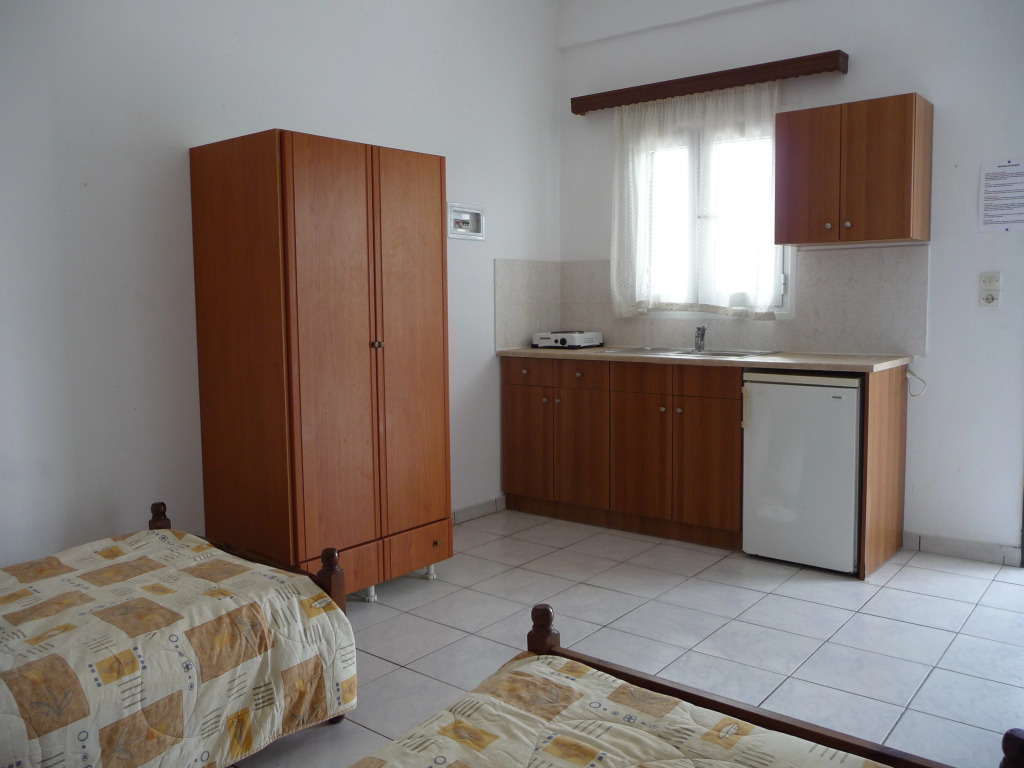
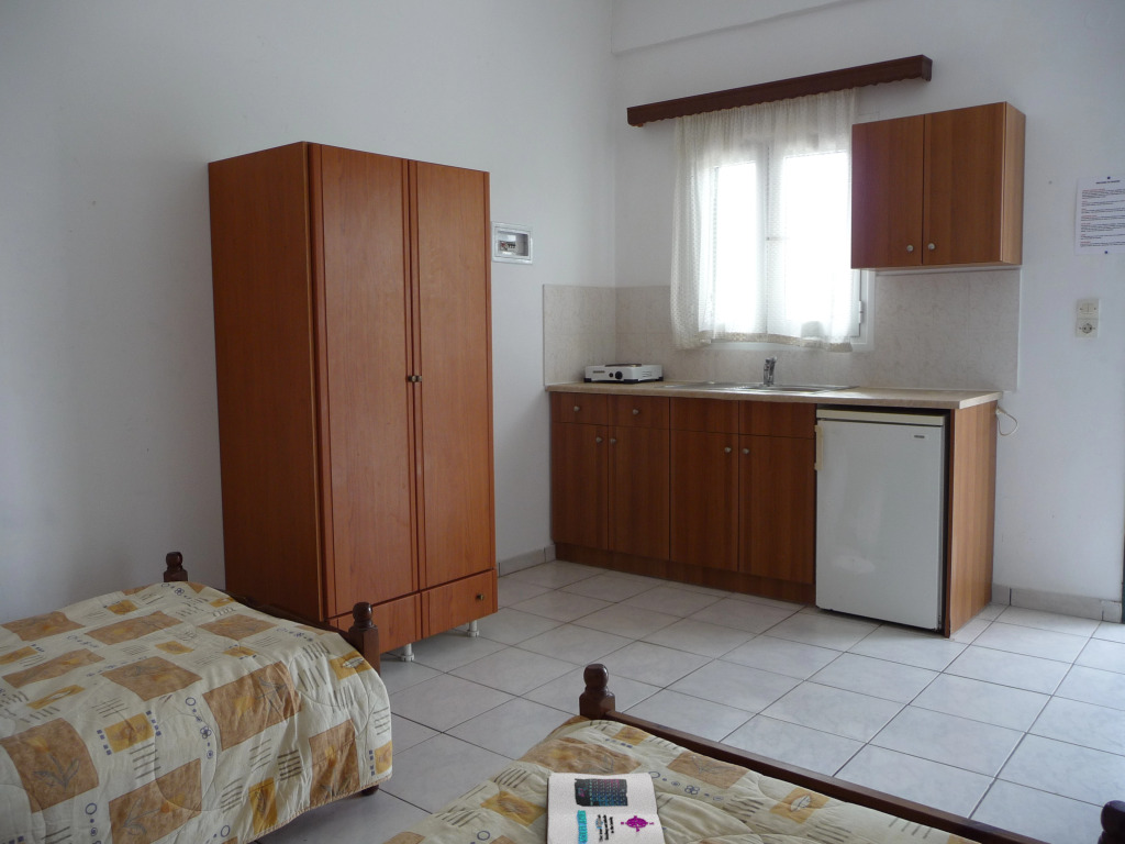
+ book [544,771,666,844]
